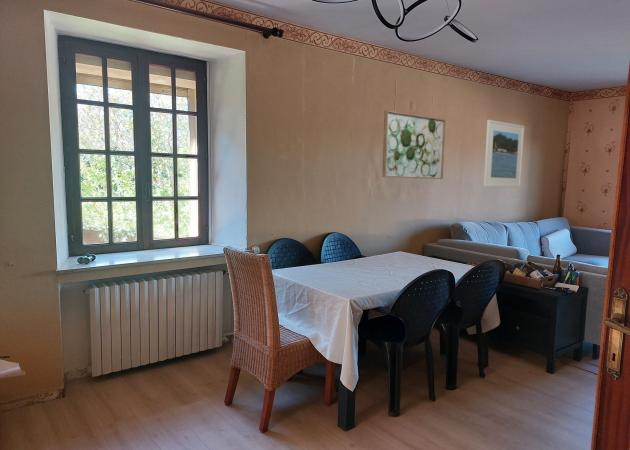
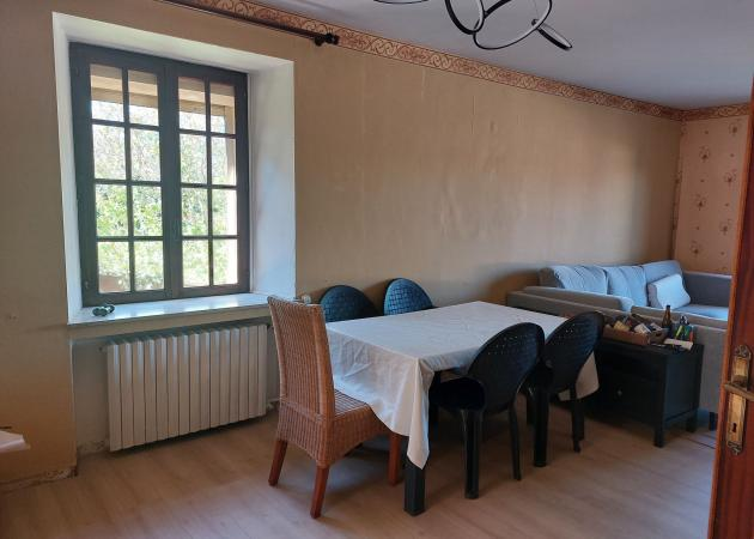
- wall art [381,110,447,180]
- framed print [483,119,525,188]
